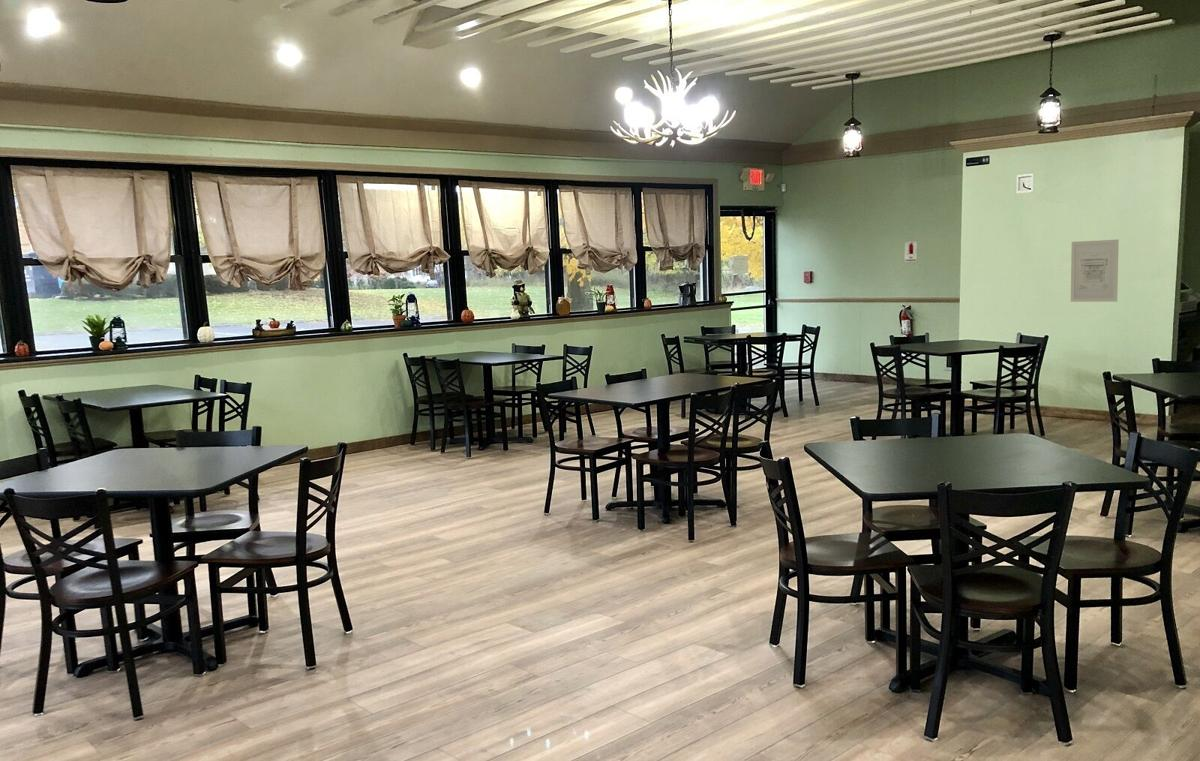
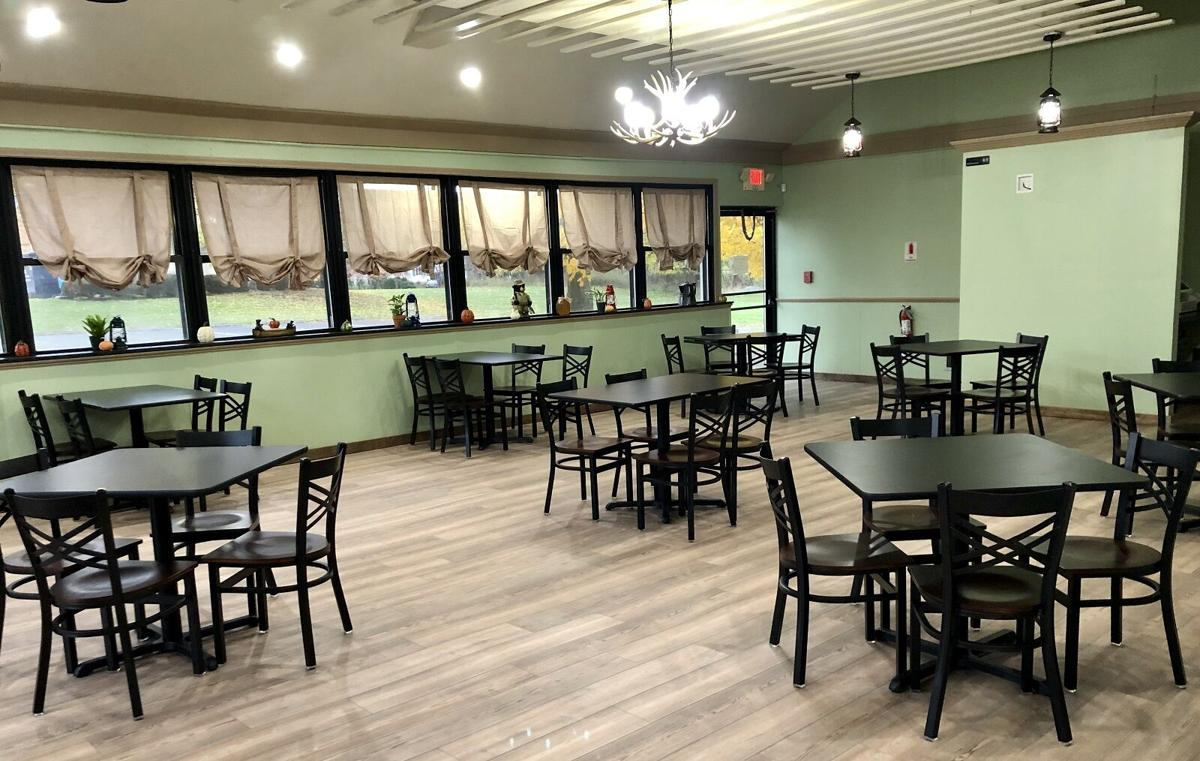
- wall art [1070,239,1120,303]
